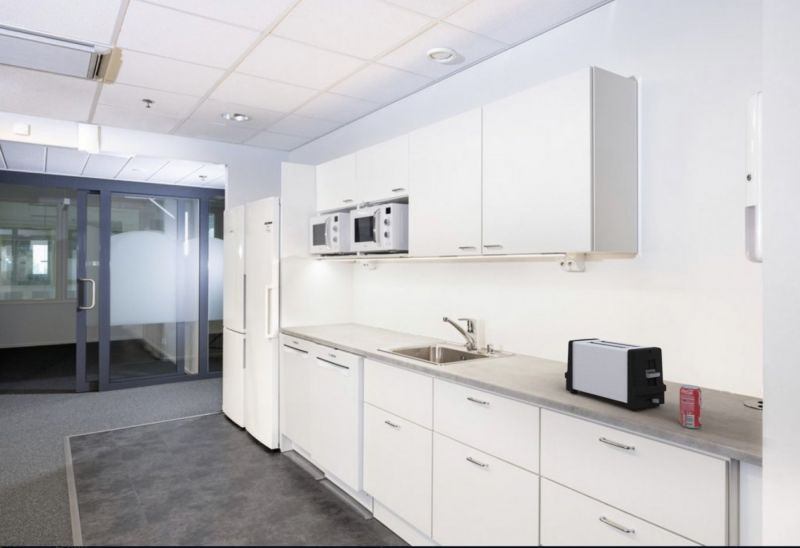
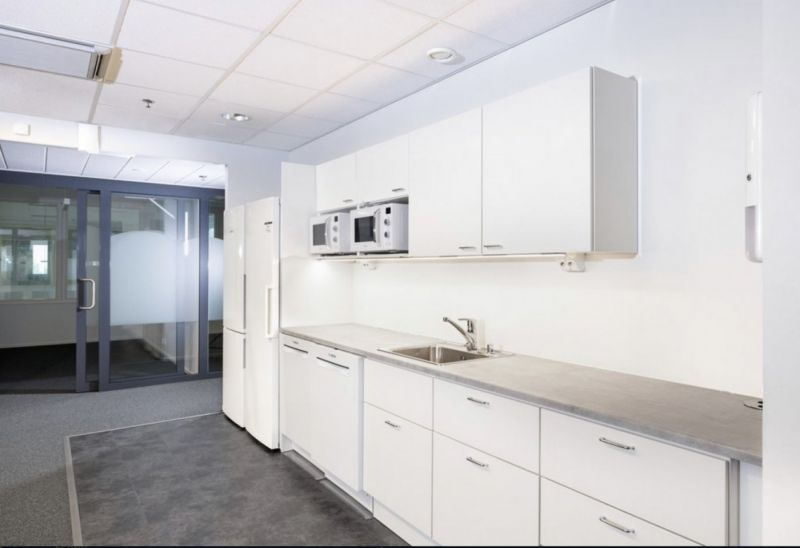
- beverage can [679,384,703,429]
- toaster [564,337,667,411]
